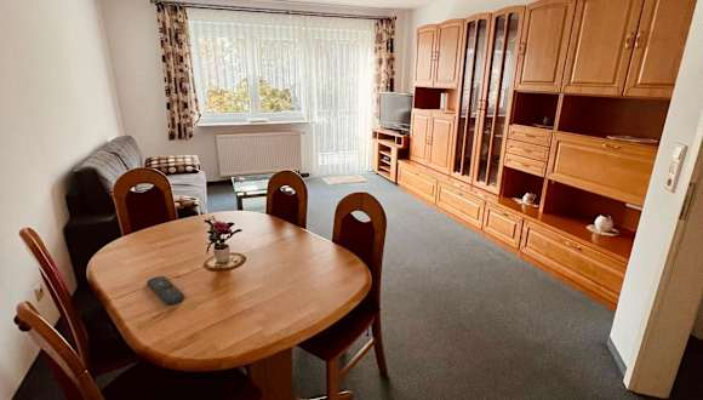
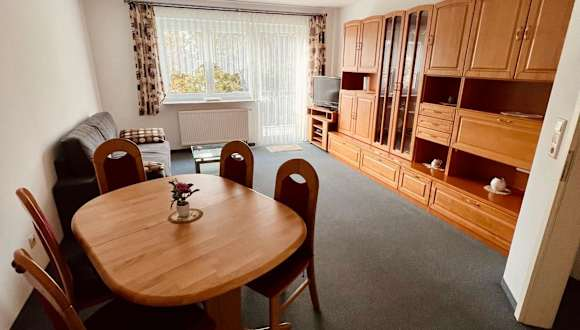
- remote control [145,275,185,305]
